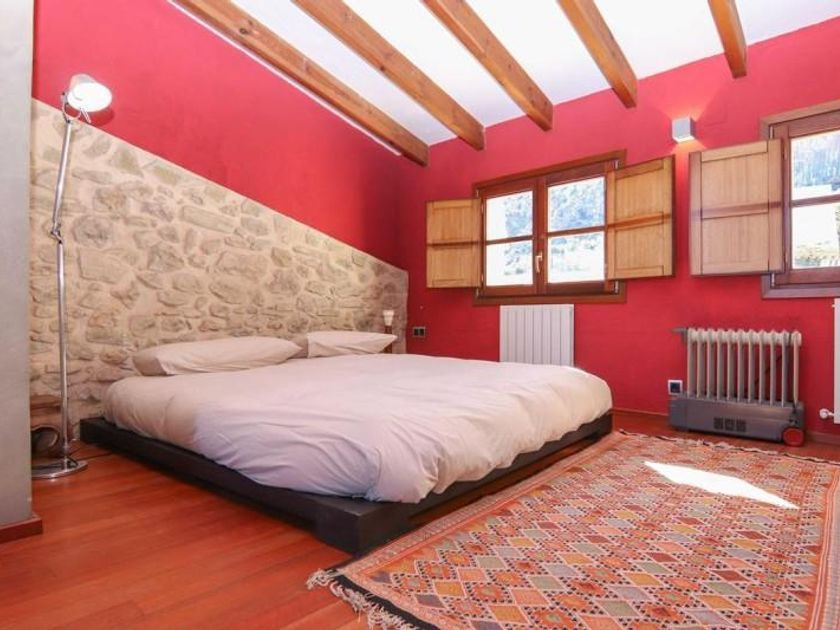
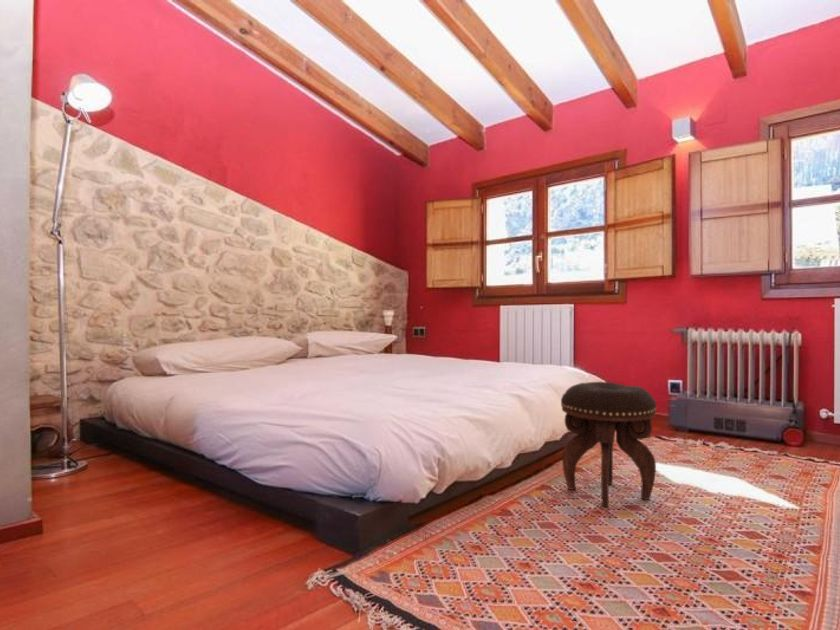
+ footstool [560,381,658,508]
